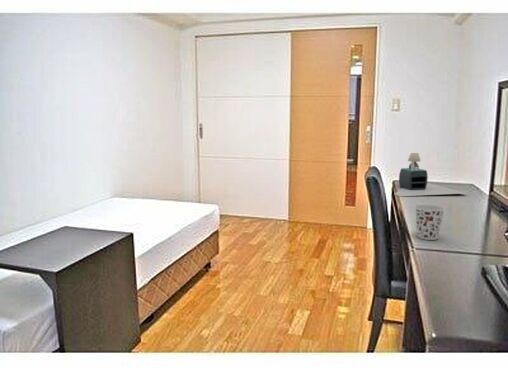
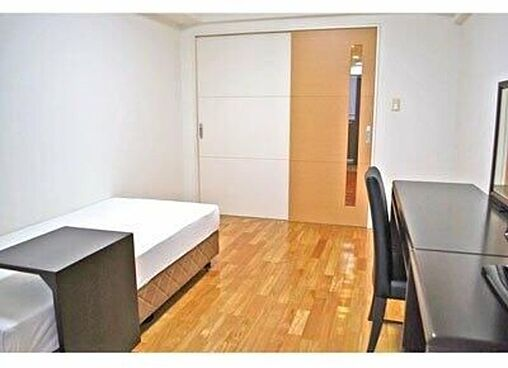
- cup [414,204,445,241]
- desk lamp [394,152,465,197]
